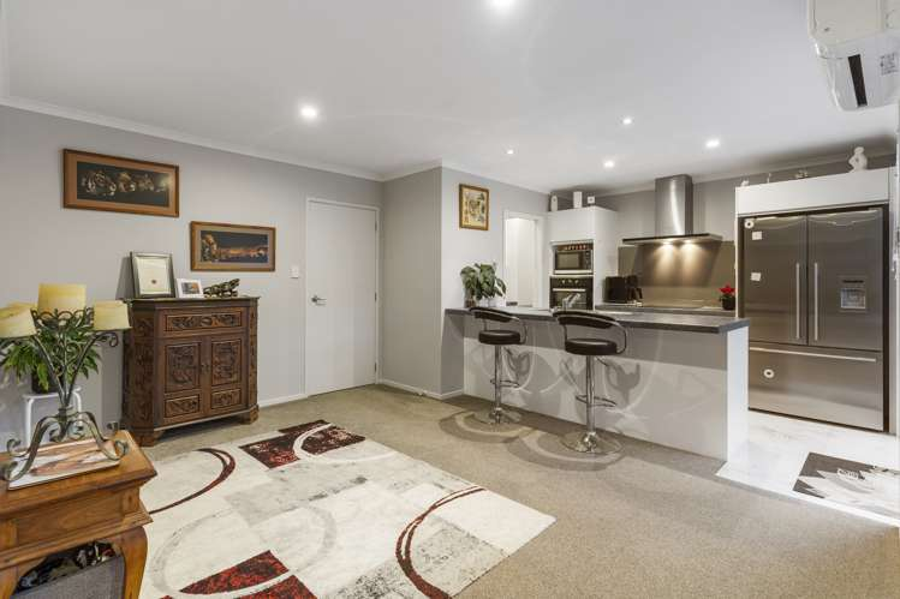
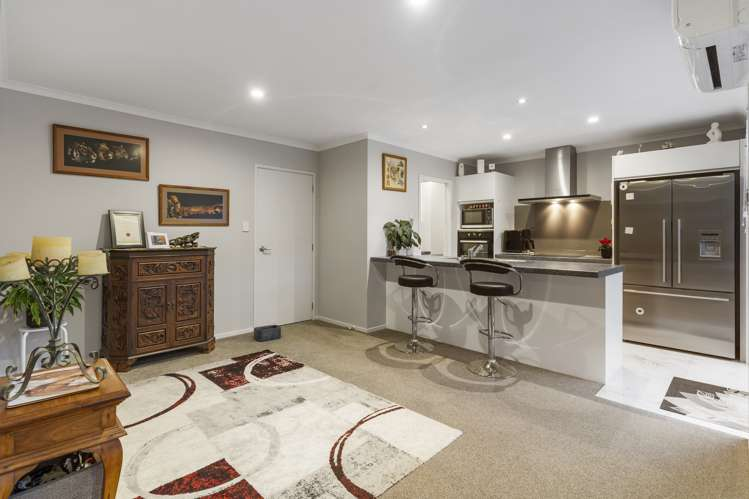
+ storage bin [253,324,282,342]
